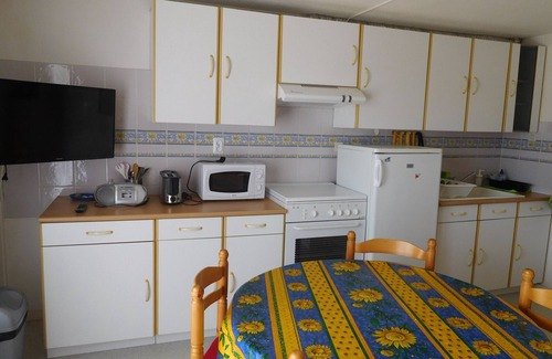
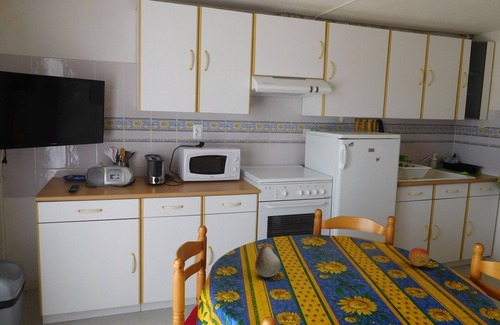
+ fruit [408,246,431,267]
+ fruit [254,242,281,278]
